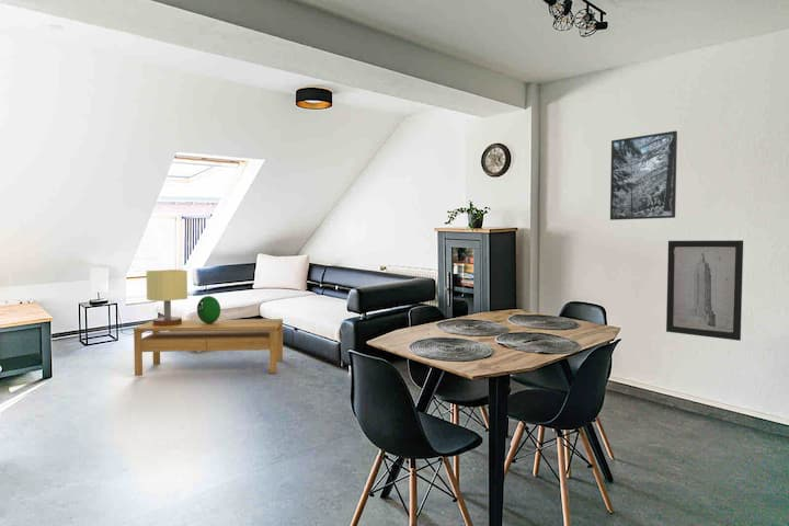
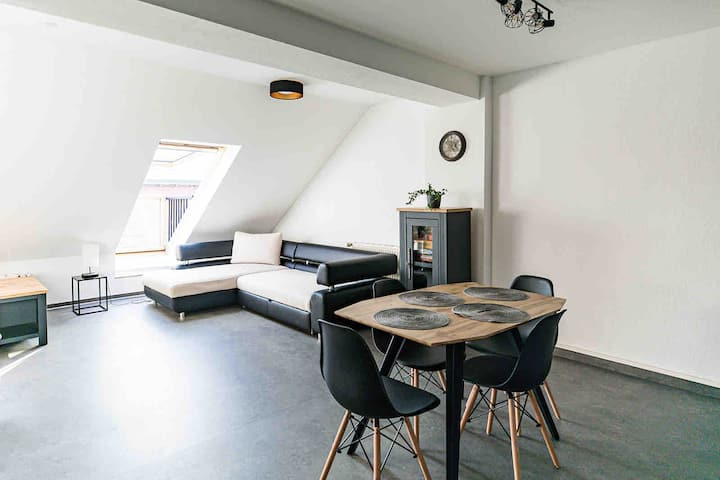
- wall art [665,239,744,342]
- table lamp [146,268,188,327]
- decorative egg [196,295,221,323]
- coffee table [133,318,284,377]
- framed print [609,129,678,221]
